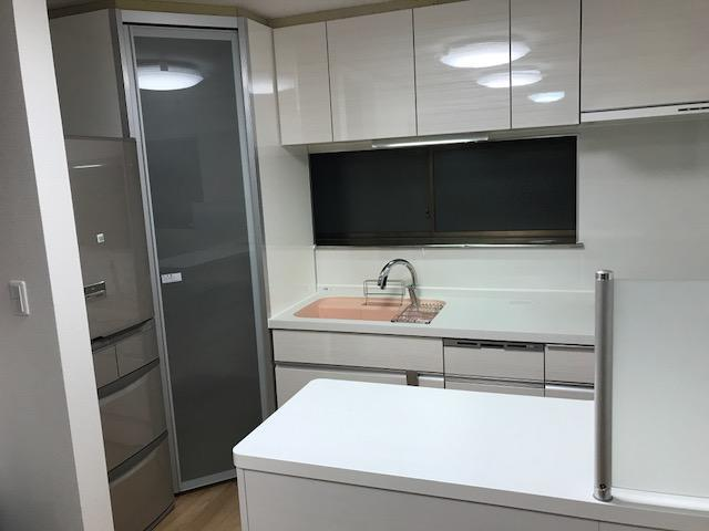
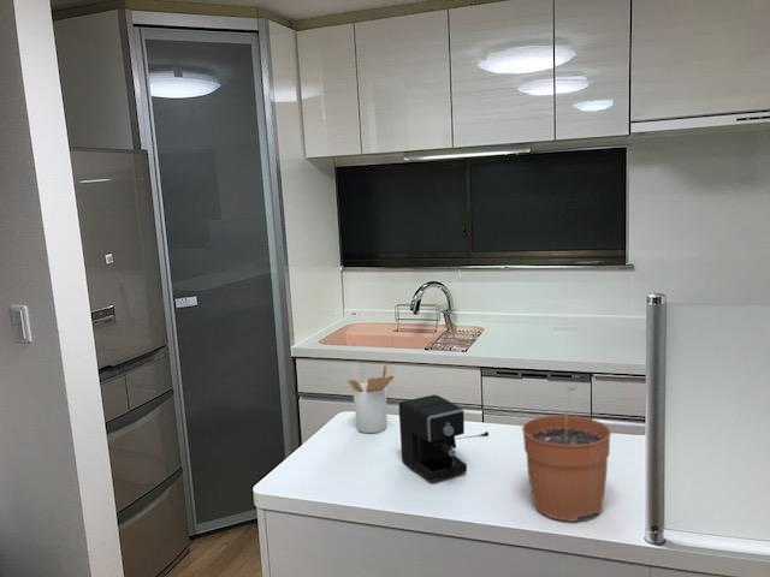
+ coffee maker [398,393,490,482]
+ utensil holder [346,363,395,434]
+ plant pot [521,385,612,522]
